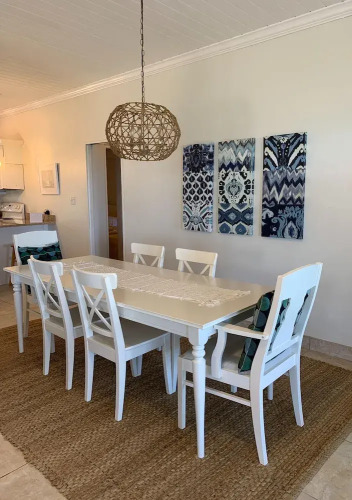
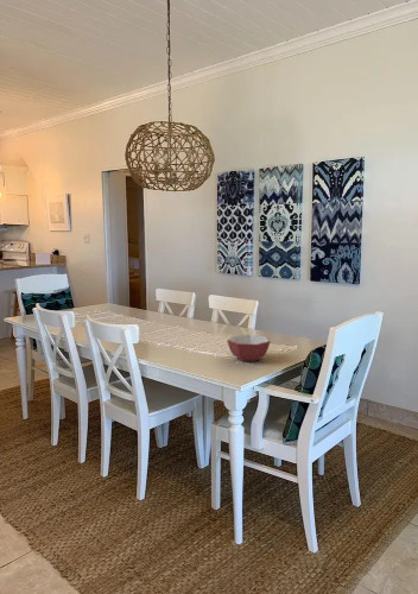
+ bowl [226,334,271,362]
